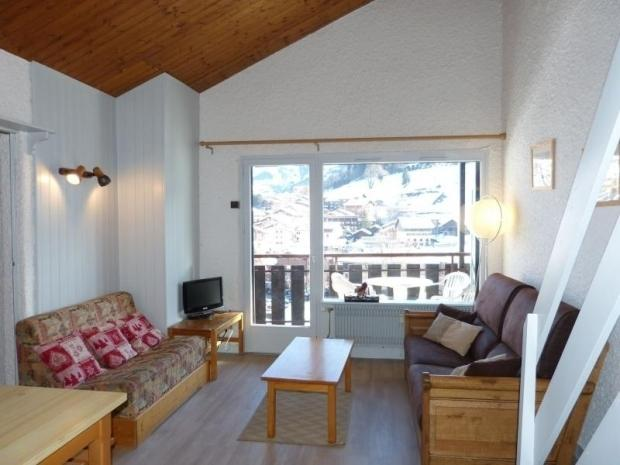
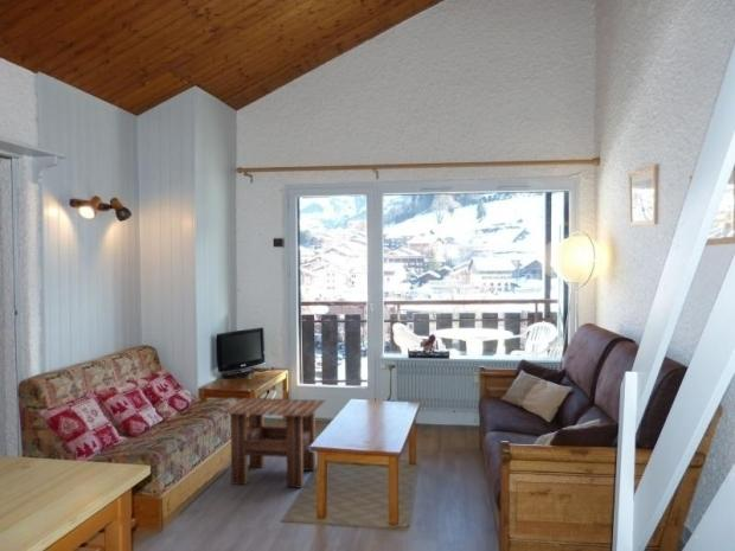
+ side table [218,397,326,489]
